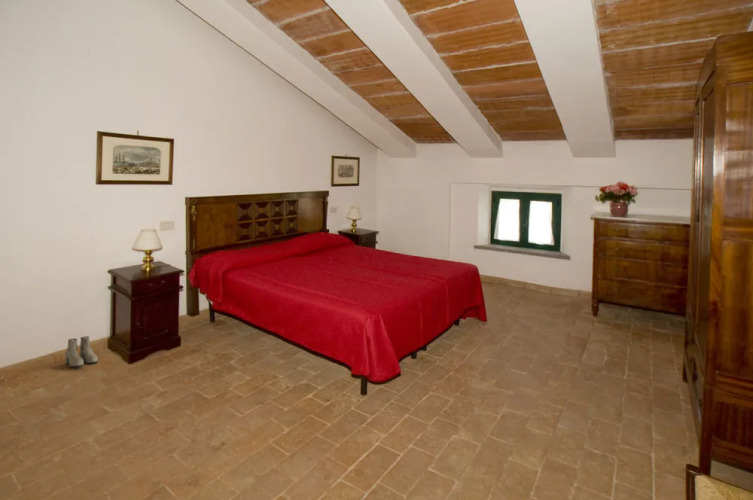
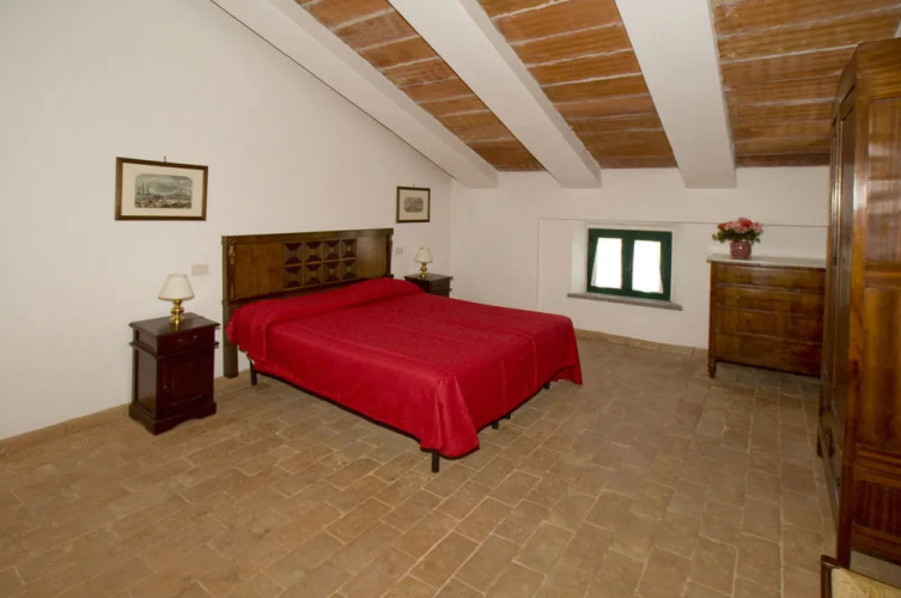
- boots [64,335,99,368]
